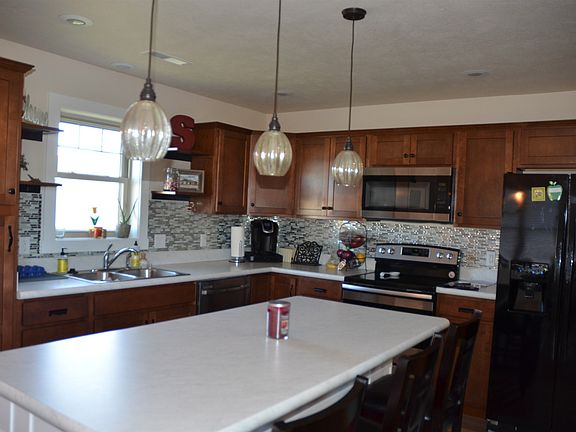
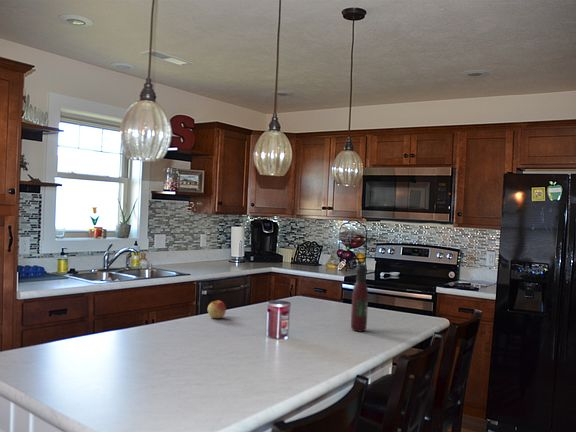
+ apple [207,299,227,319]
+ wine bottle [350,263,369,333]
